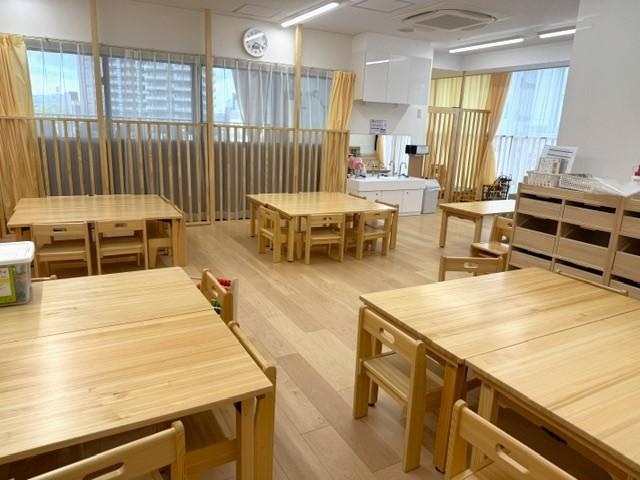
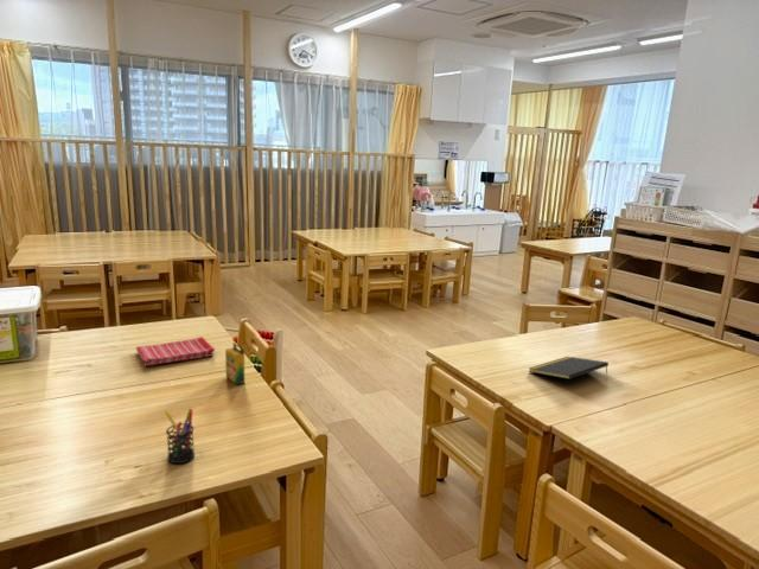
+ crayon box [224,341,245,386]
+ pen holder [162,408,196,465]
+ dish towel [135,335,216,367]
+ notepad [528,356,610,381]
